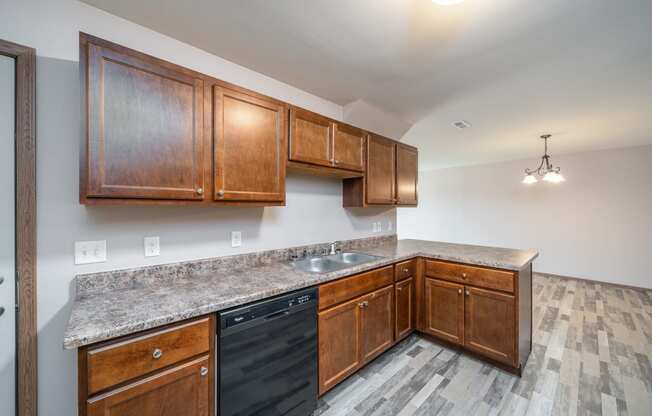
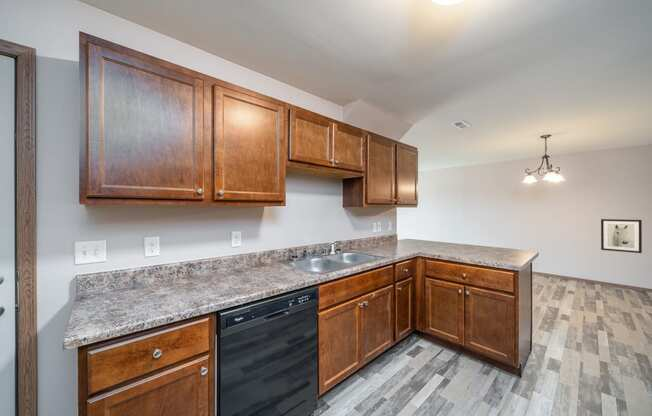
+ wall art [600,218,643,254]
